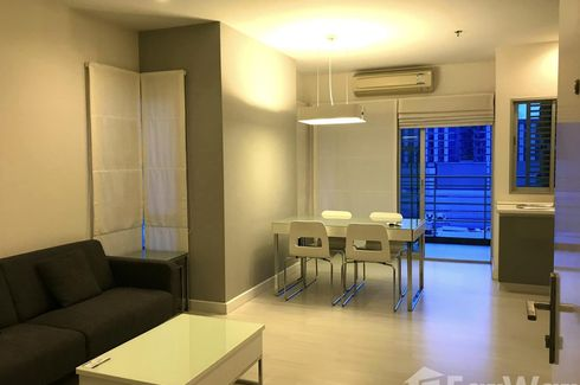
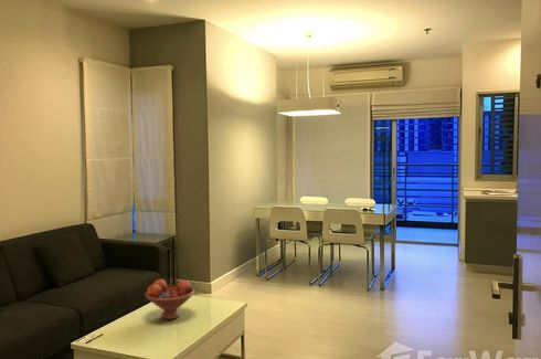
+ fruit bowl [145,278,195,320]
